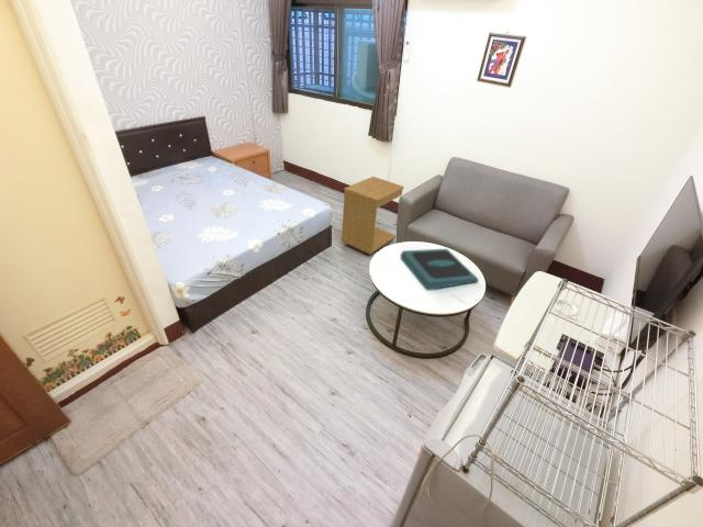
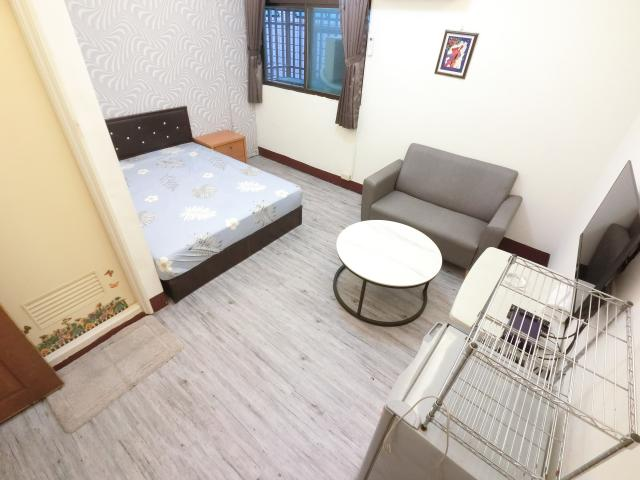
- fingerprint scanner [400,248,480,291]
- side table [341,176,405,256]
